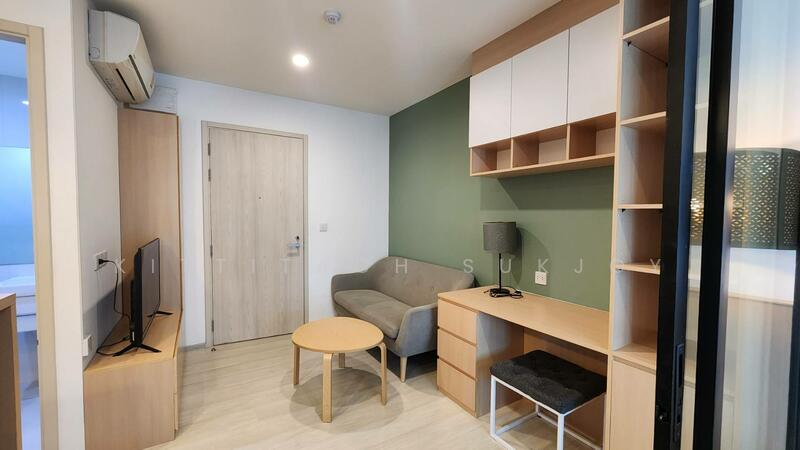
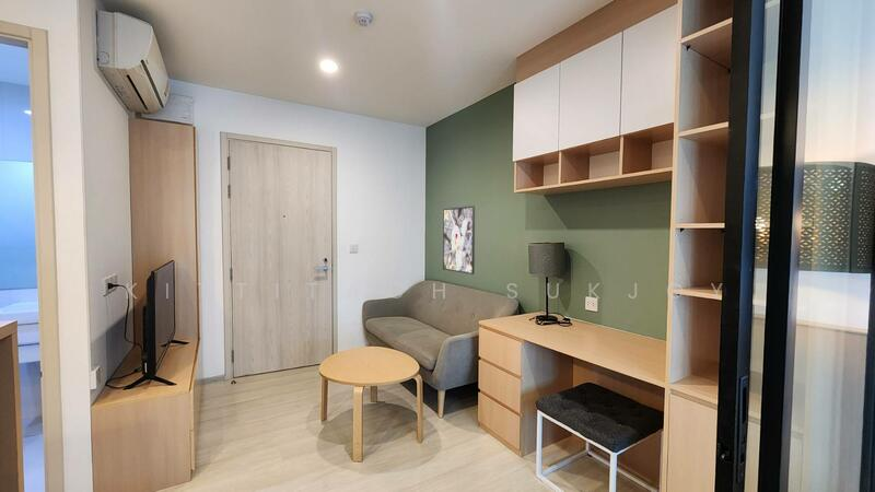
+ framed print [442,204,476,276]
